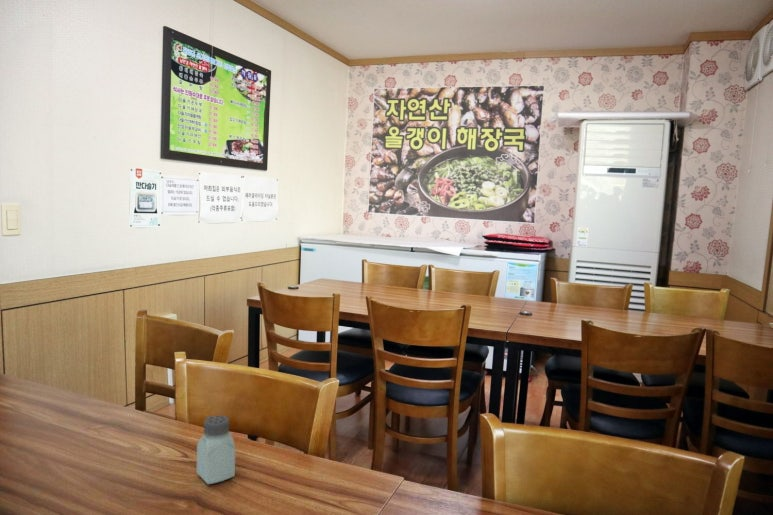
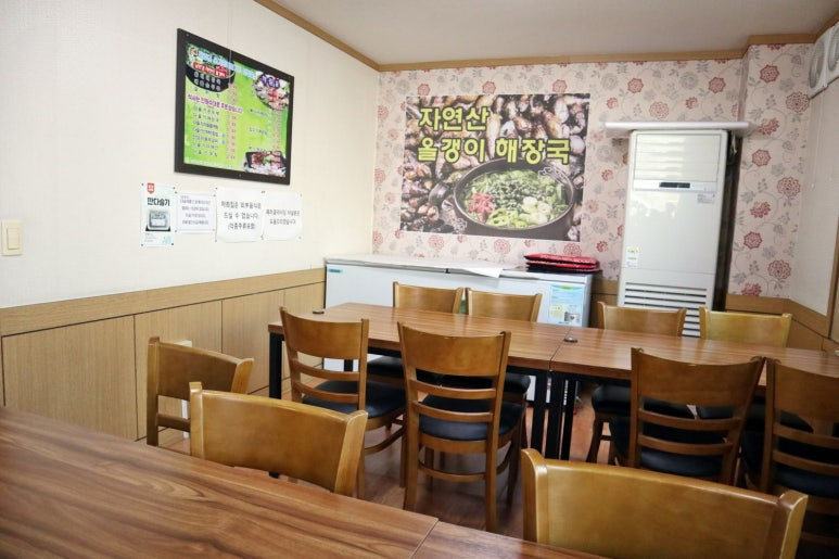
- saltshaker [196,414,236,485]
